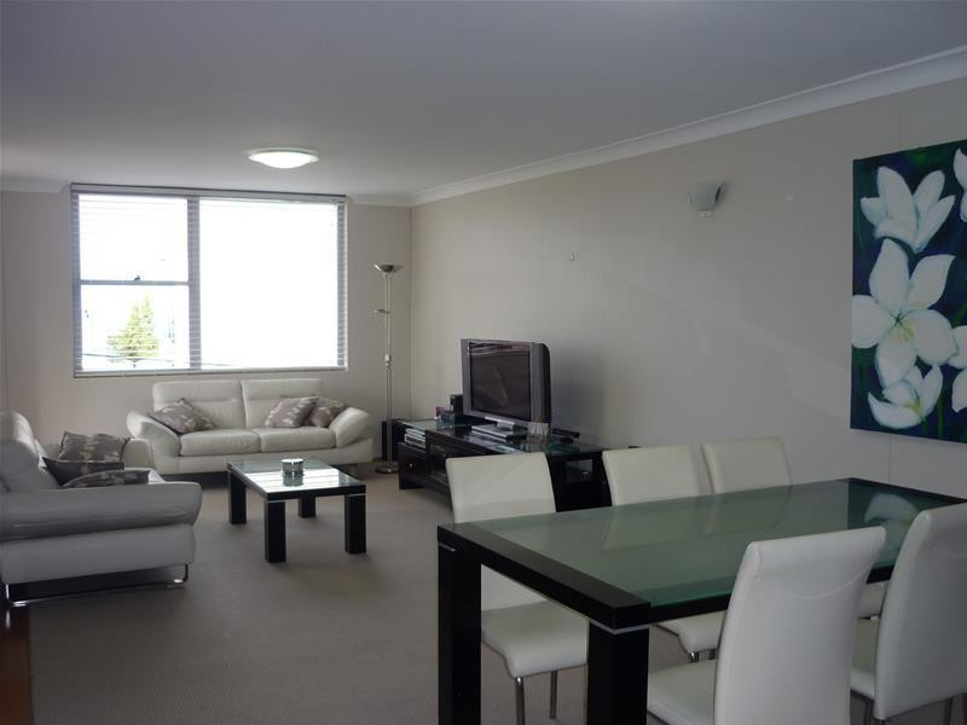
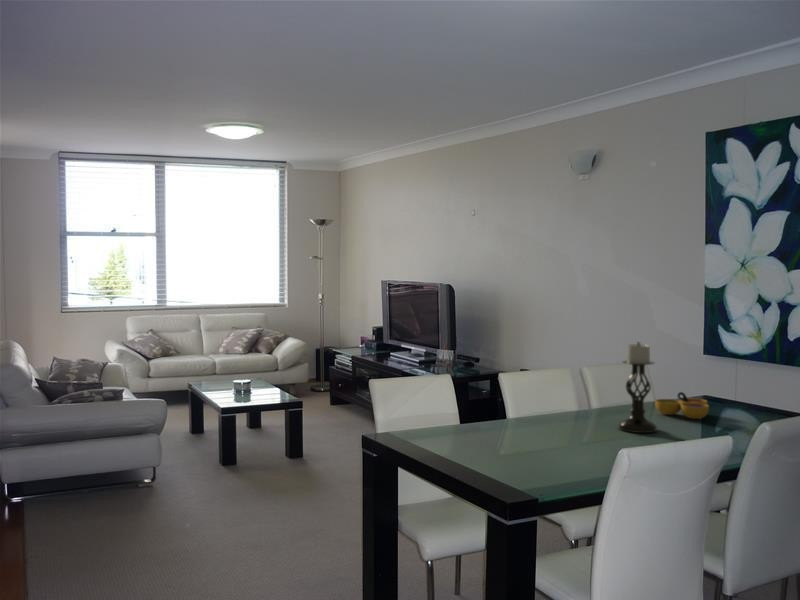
+ candle holder [617,341,658,434]
+ decorative bowl [654,391,710,420]
